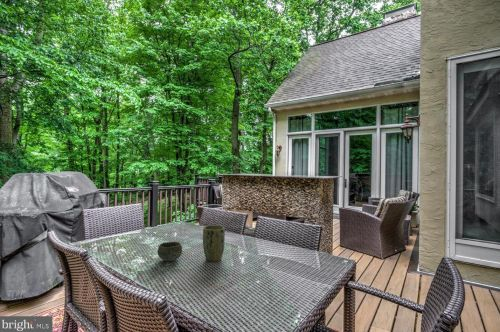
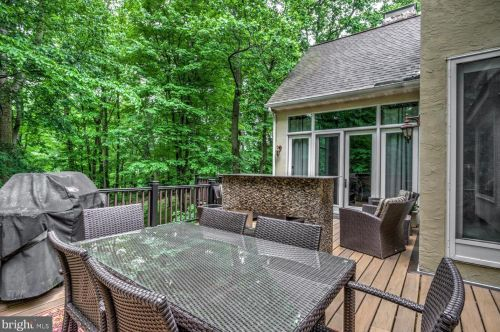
- plant pot [202,224,226,263]
- bowl [156,241,183,262]
